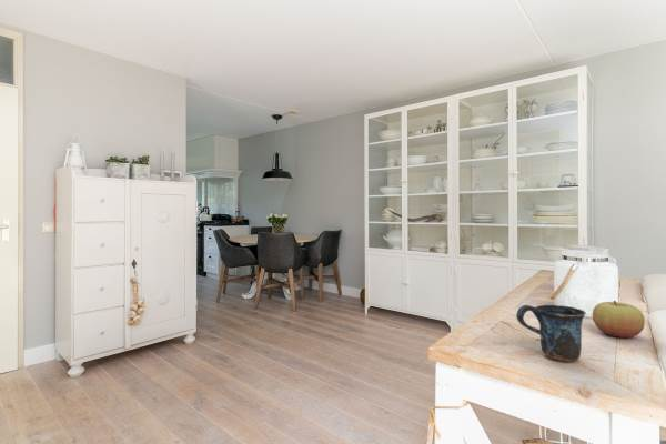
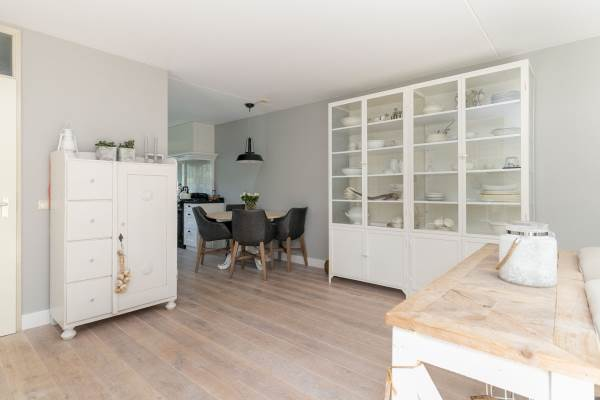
- mug [515,304,587,363]
- apple [592,300,646,339]
